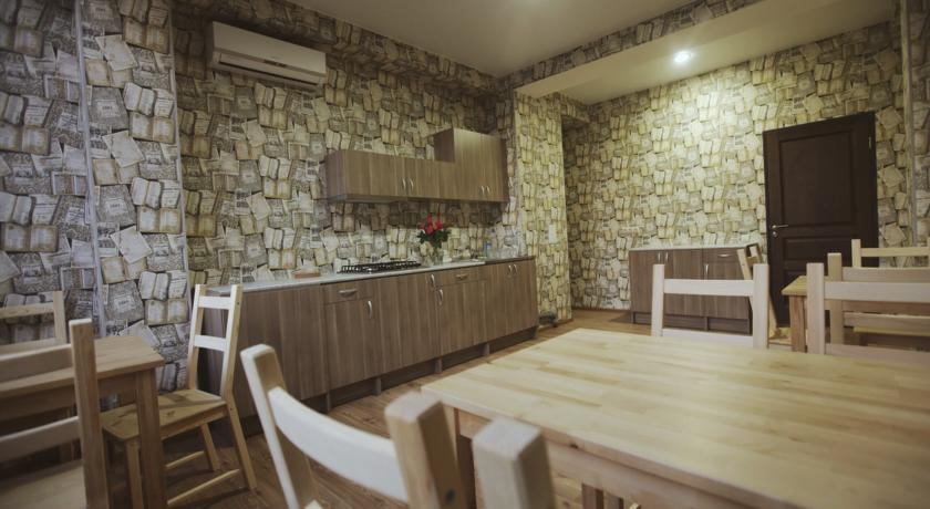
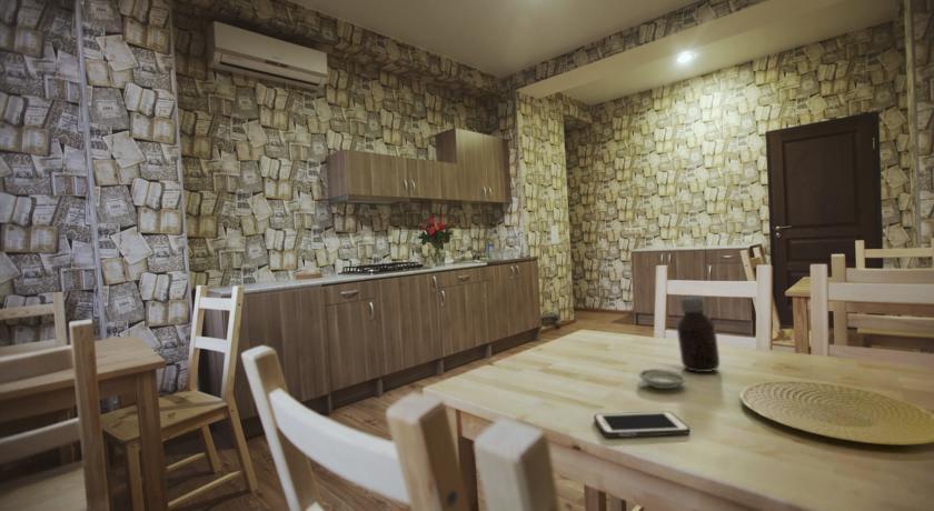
+ cell phone [593,410,692,438]
+ plate [738,380,934,445]
+ bottle [676,295,721,373]
+ saucer [637,368,687,390]
